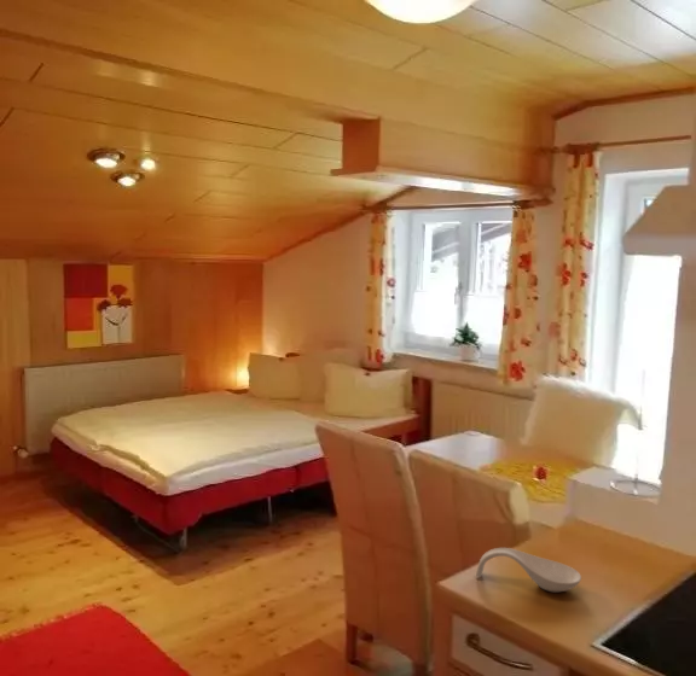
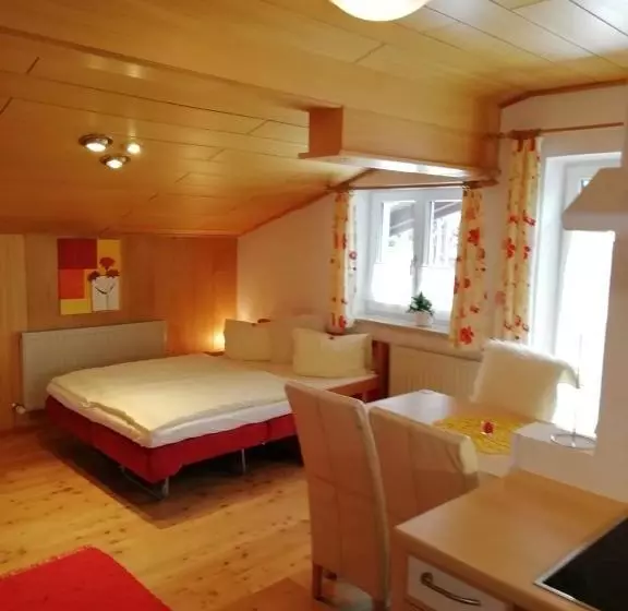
- spoon rest [475,547,582,594]
